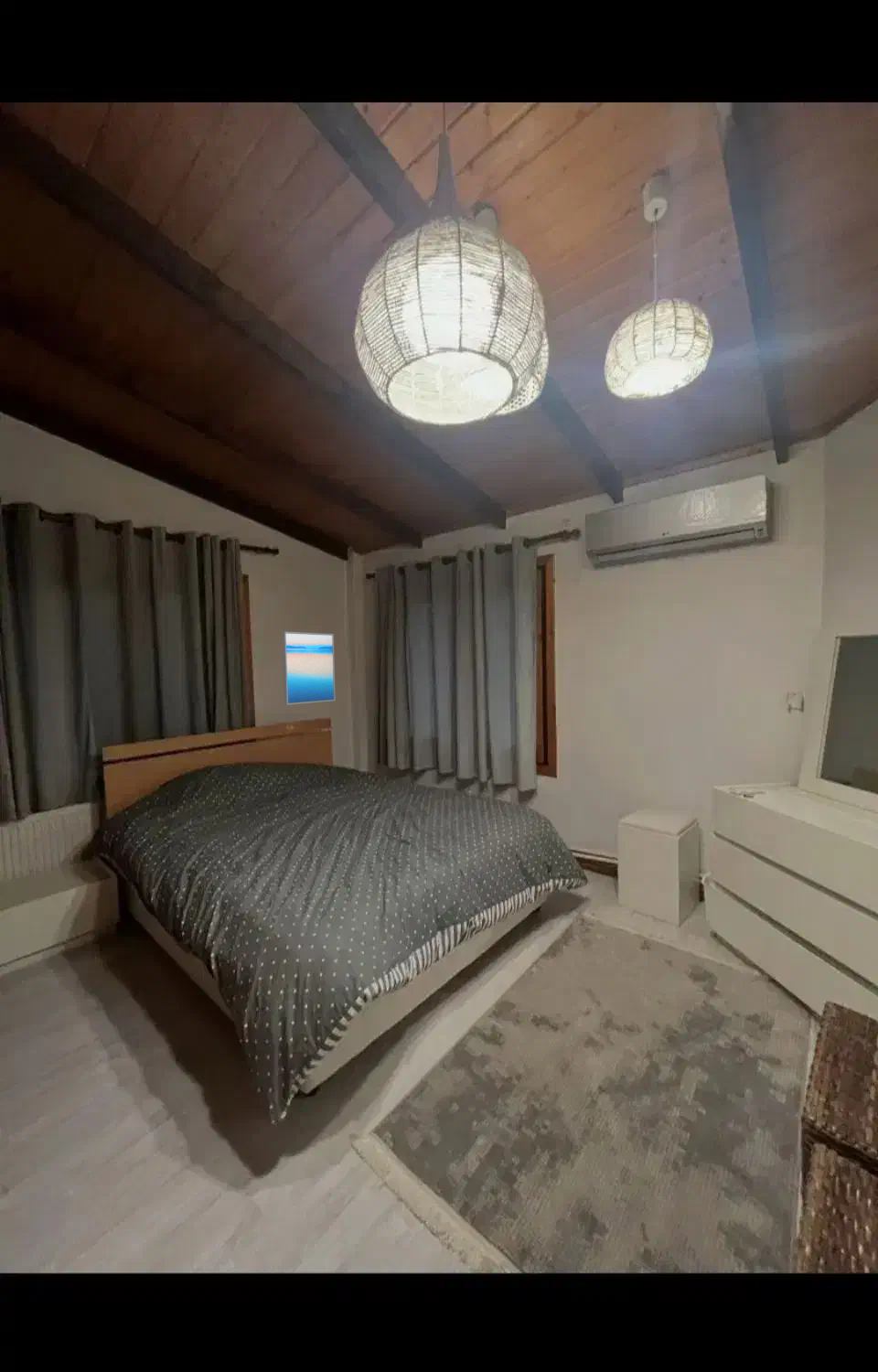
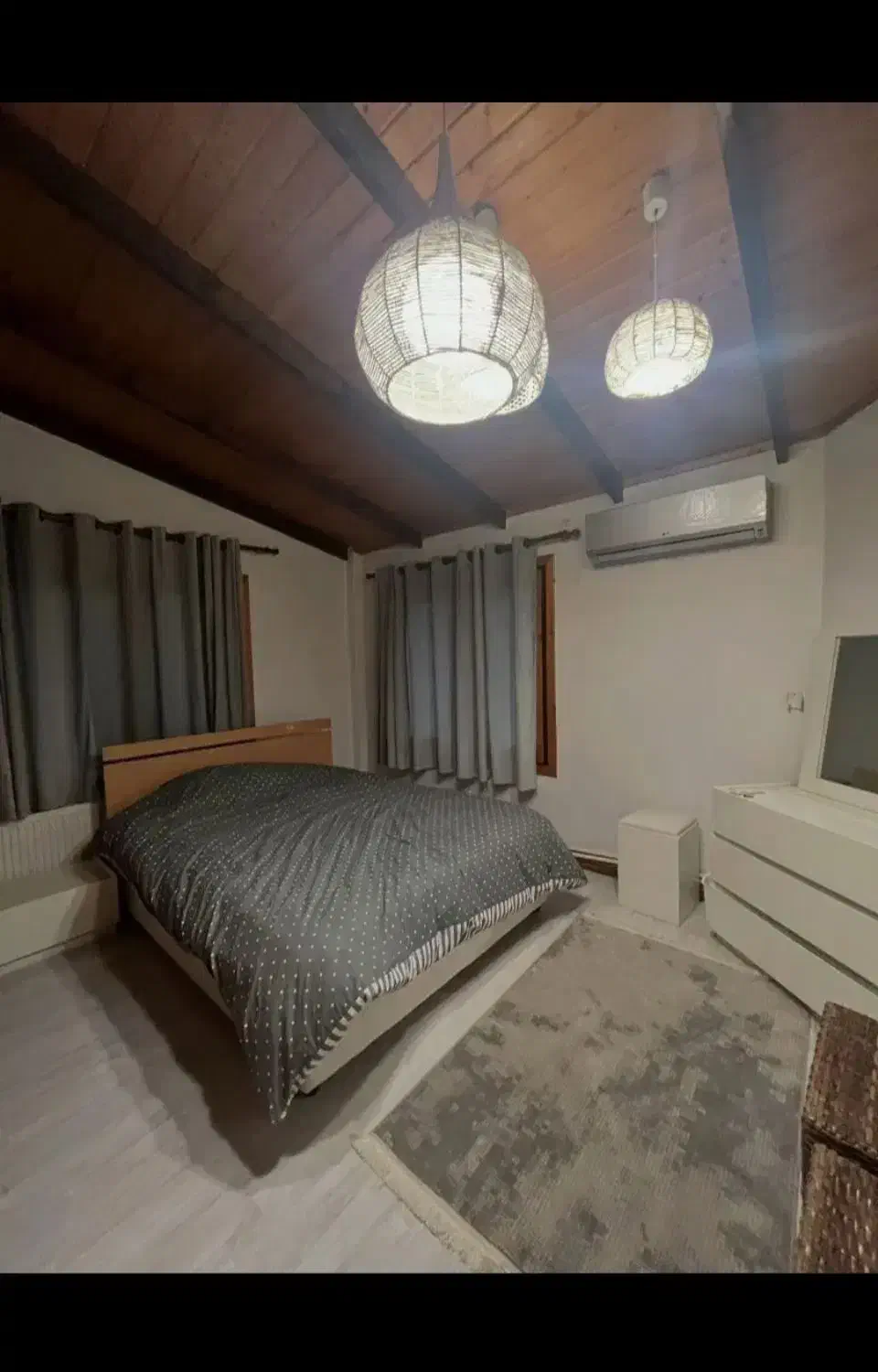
- wall art [282,631,337,705]
